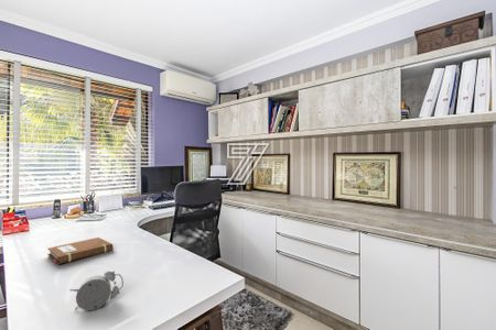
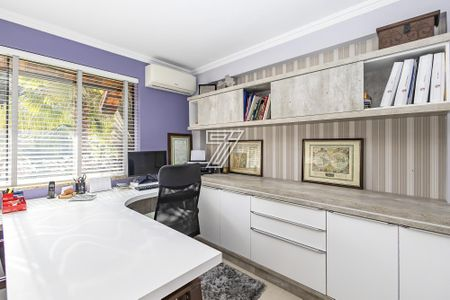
- alarm clock [69,270,125,311]
- notebook [46,237,115,265]
